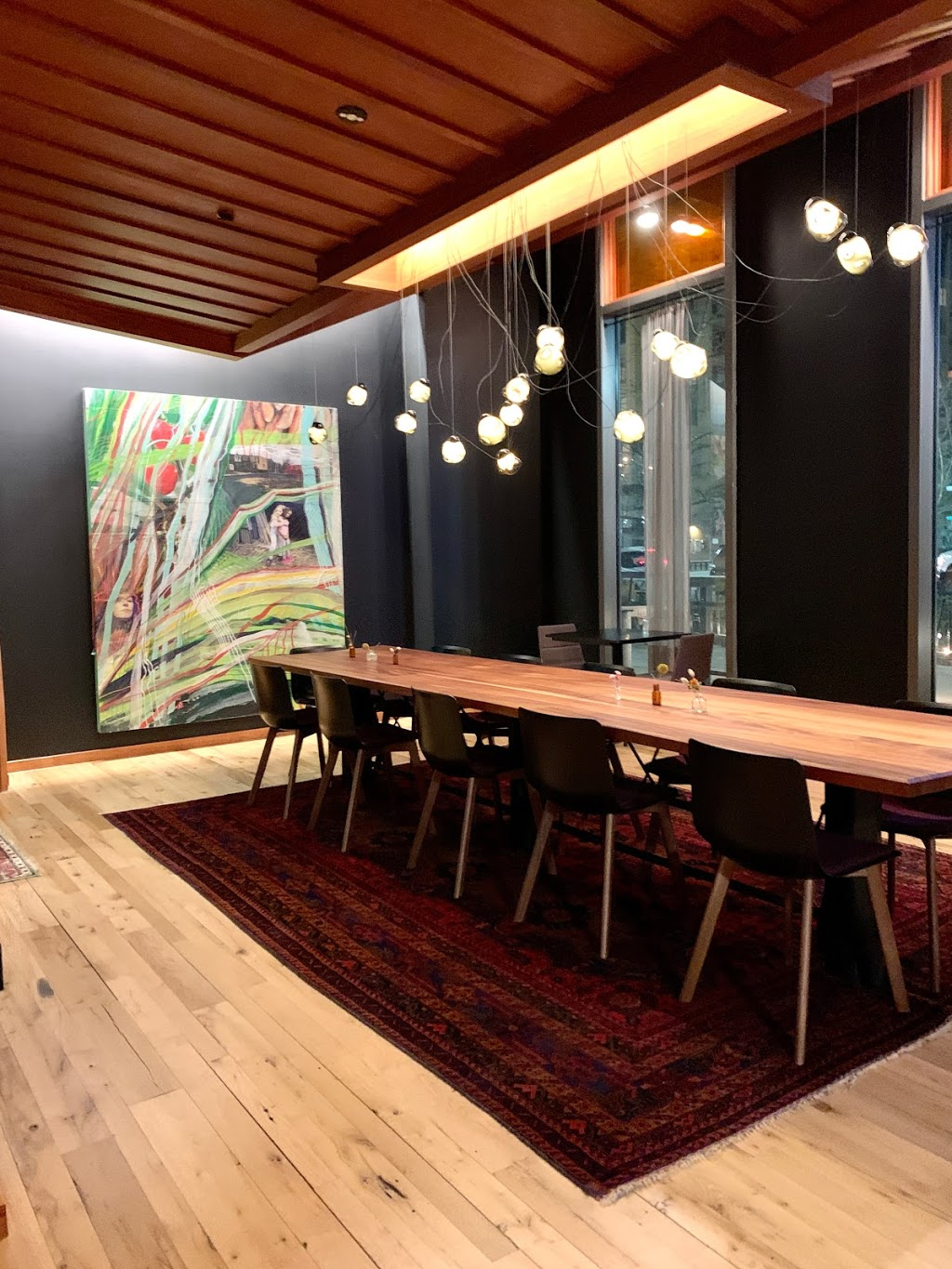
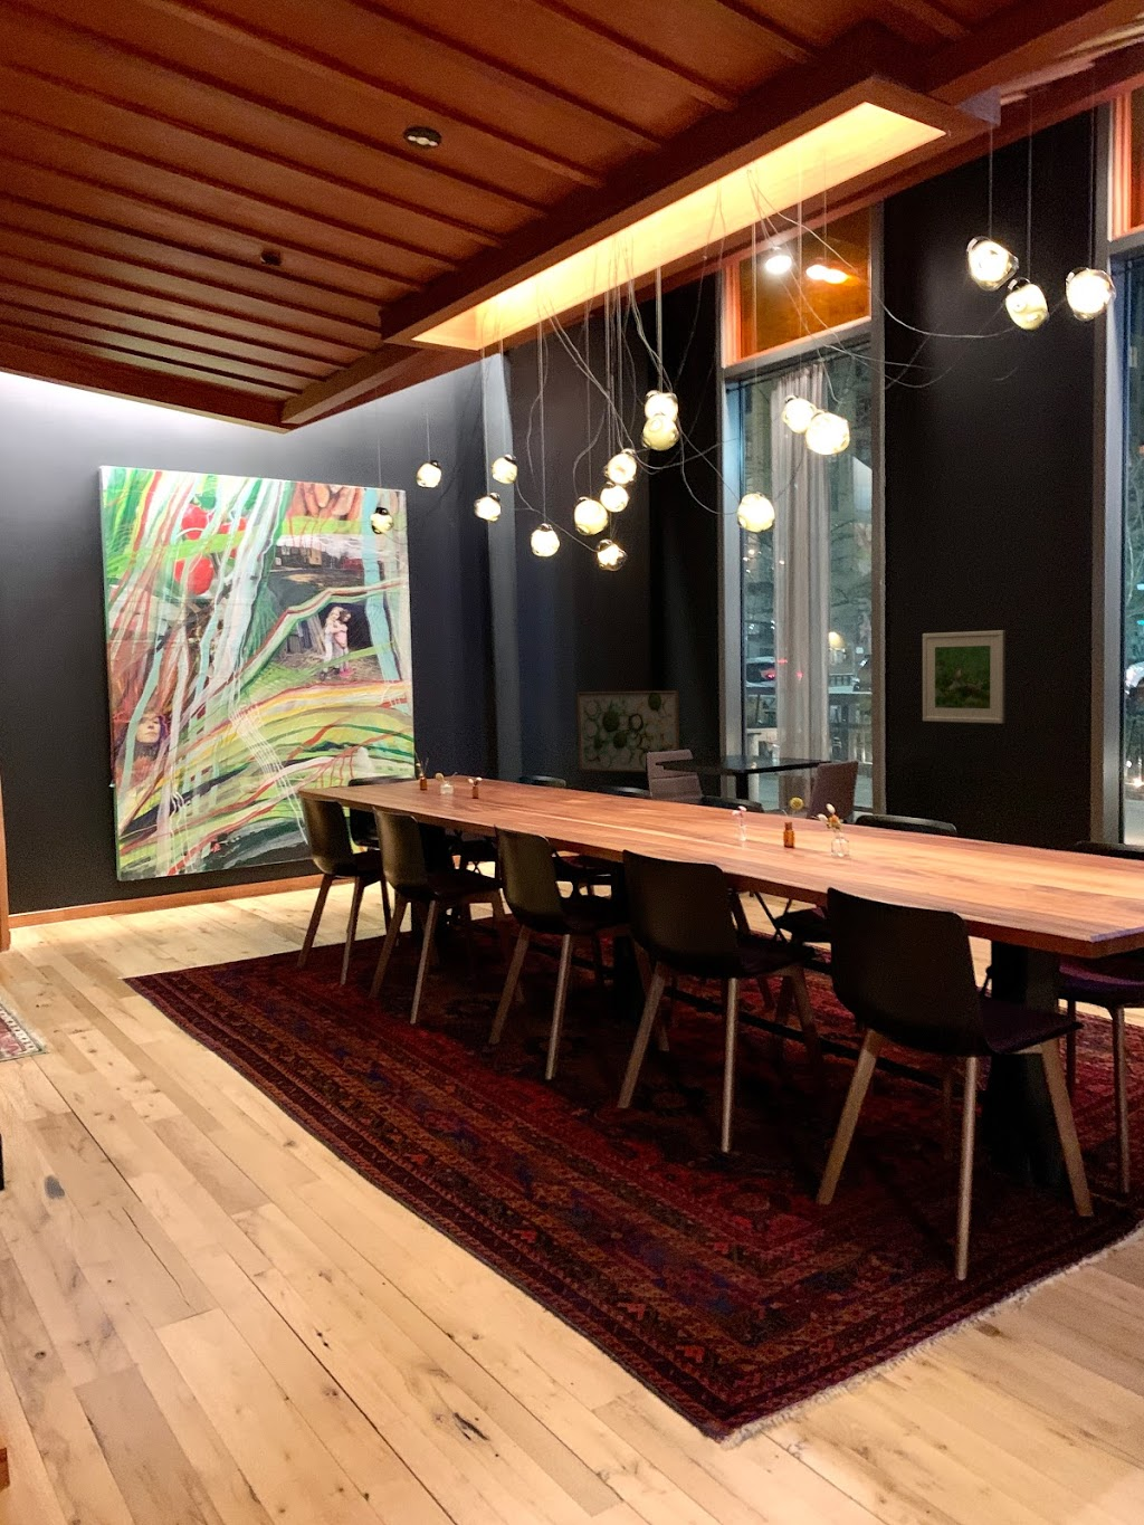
+ wall art [577,690,680,773]
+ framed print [922,629,1007,723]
